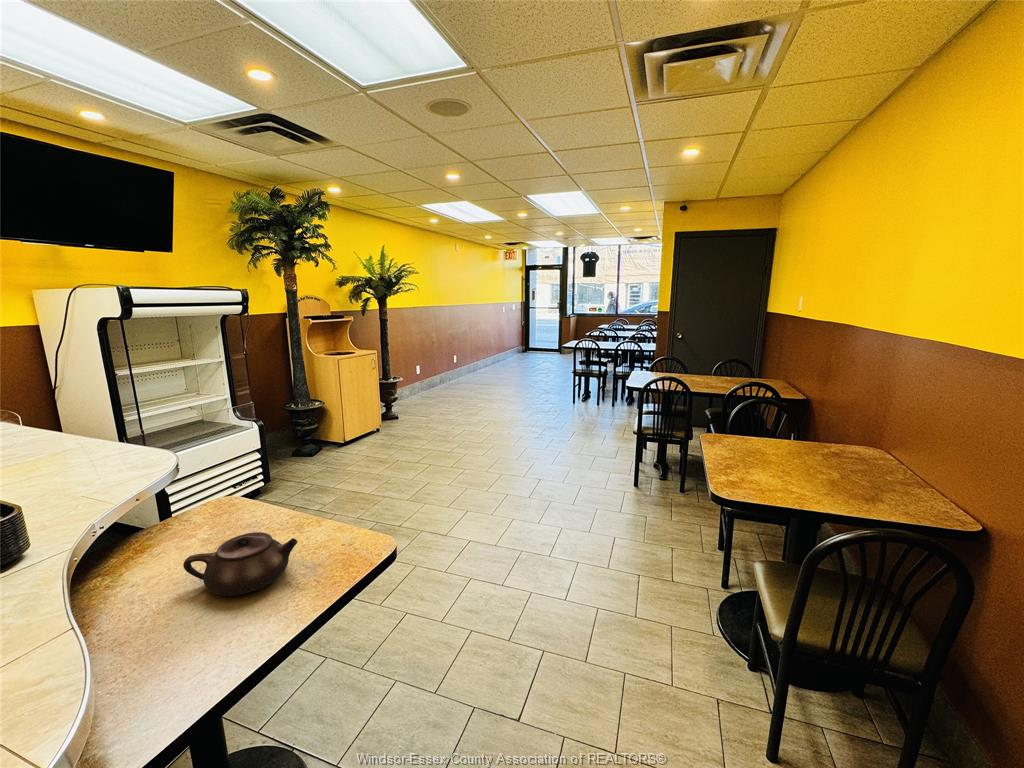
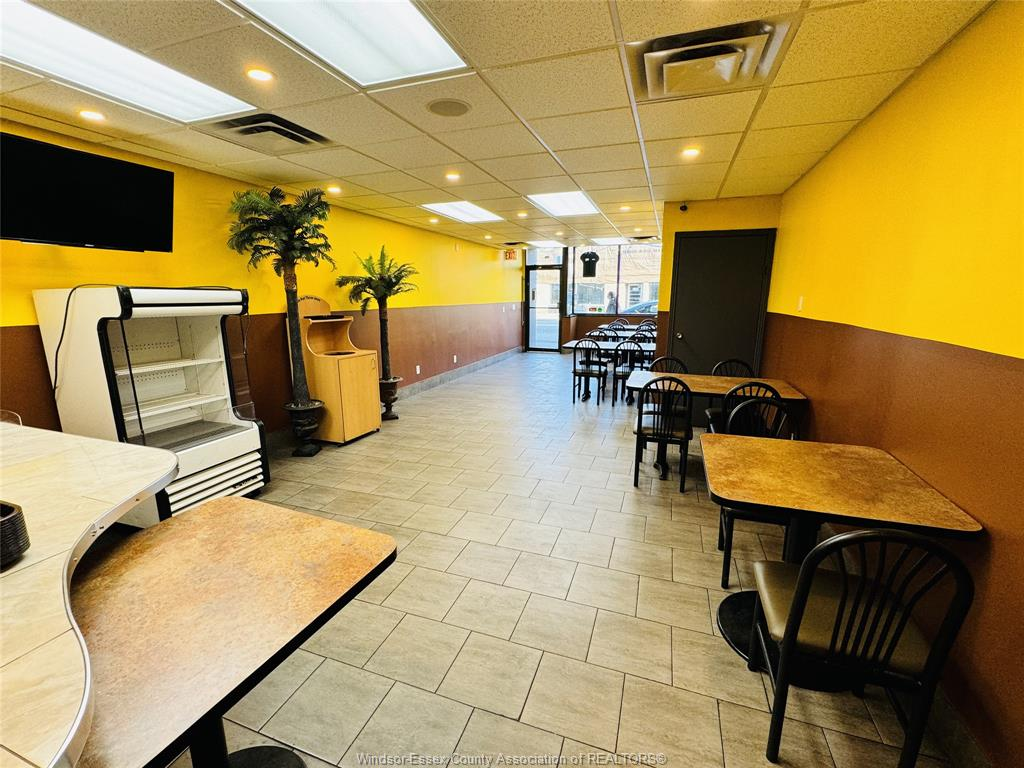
- teapot [182,531,299,597]
